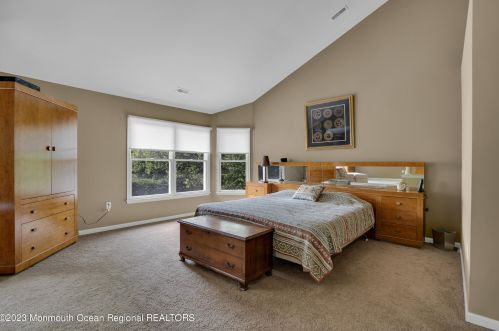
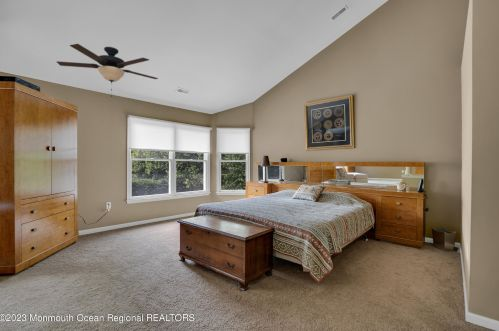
+ ceiling fan [55,43,159,98]
